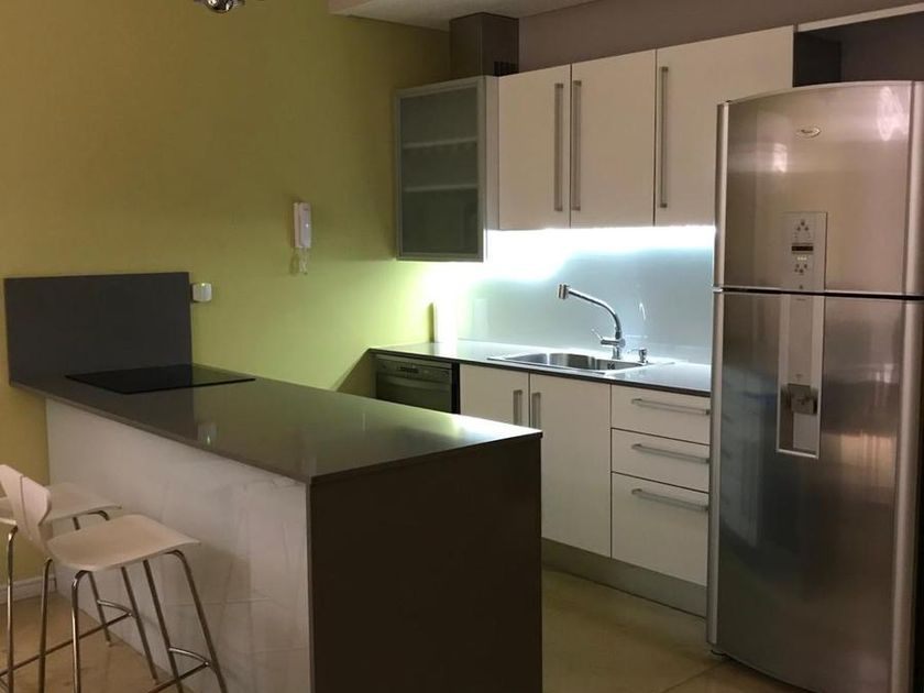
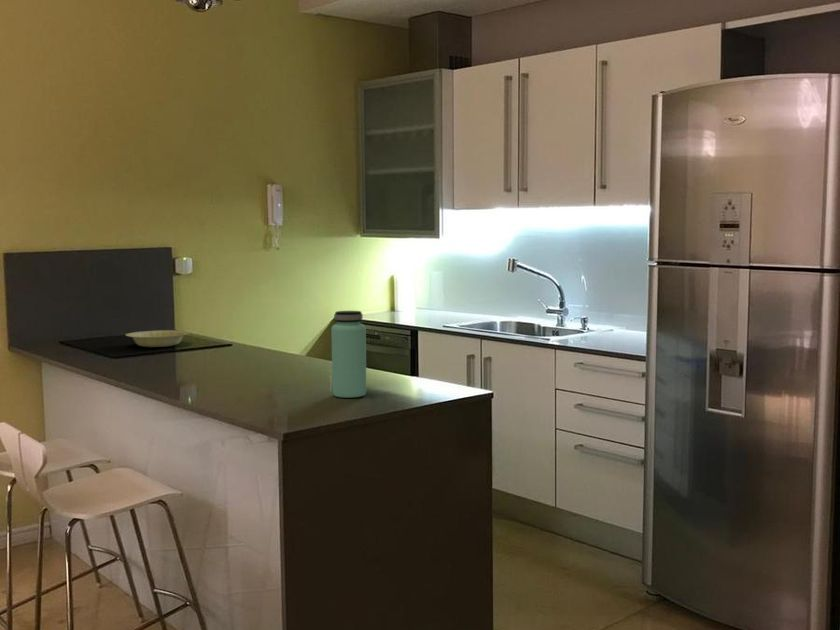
+ bowl [125,329,191,348]
+ bottle [330,310,367,399]
